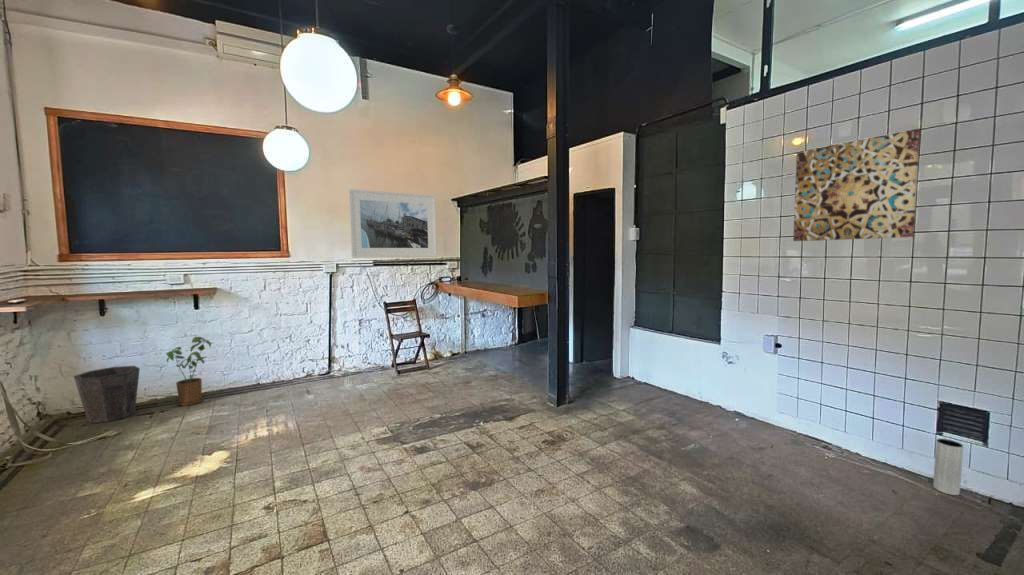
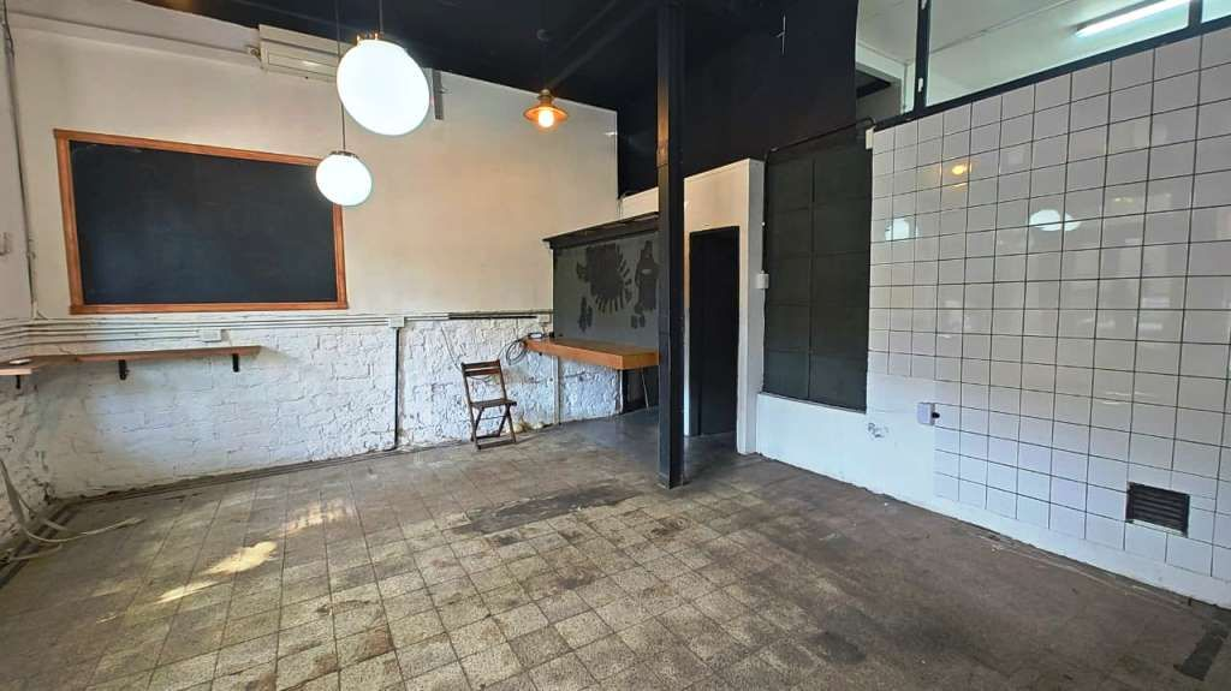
- wall art [792,128,921,242]
- vase [932,438,964,496]
- waste bin [73,365,141,424]
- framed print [348,188,438,259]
- house plant [165,336,215,407]
